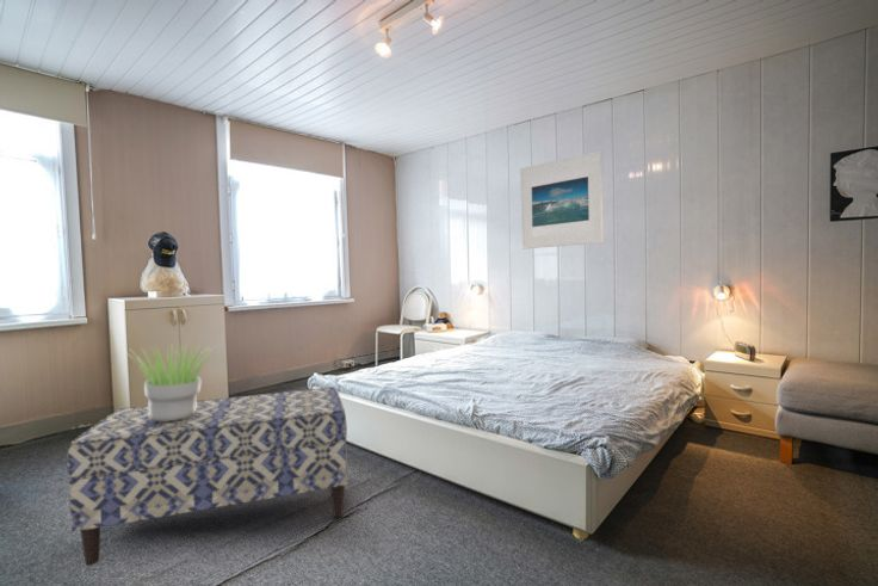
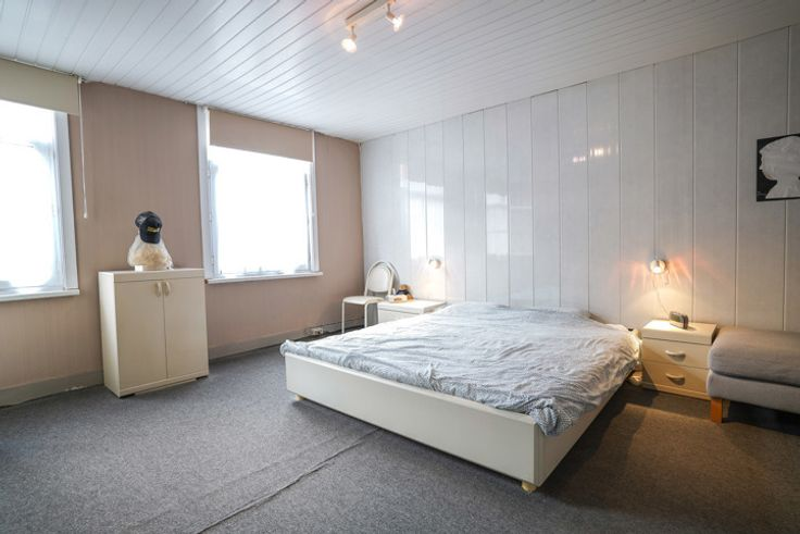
- potted plant [128,343,219,421]
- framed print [519,149,605,251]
- bench [66,385,348,567]
